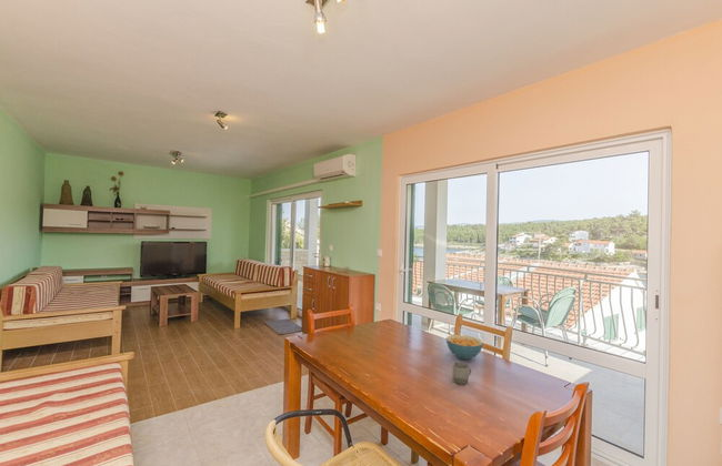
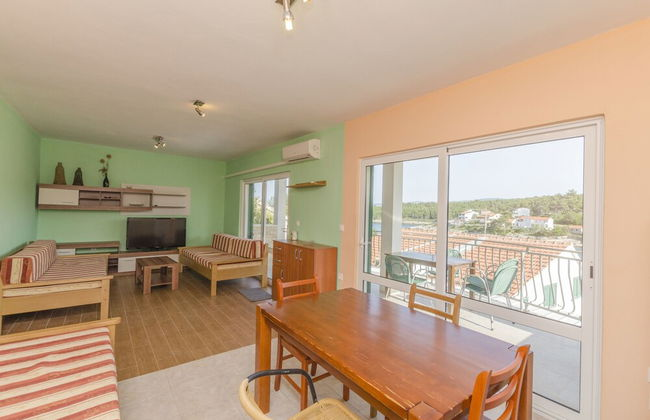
- cup [452,362,472,385]
- cereal bowl [445,334,484,361]
